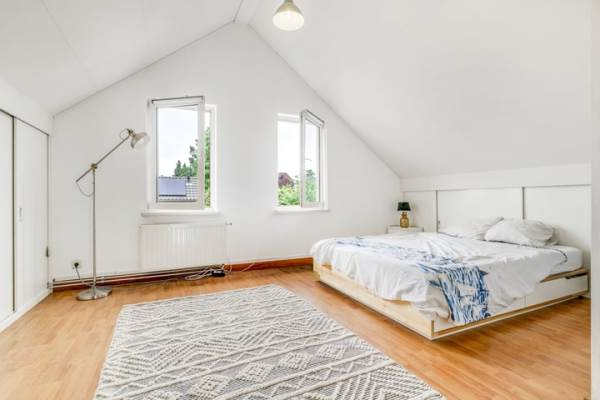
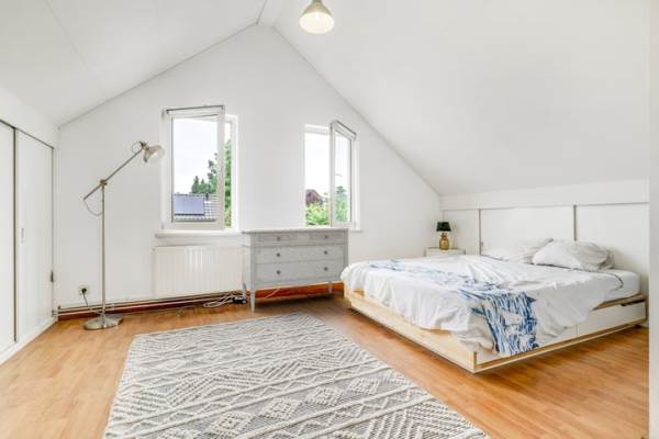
+ dresser [238,226,351,313]
